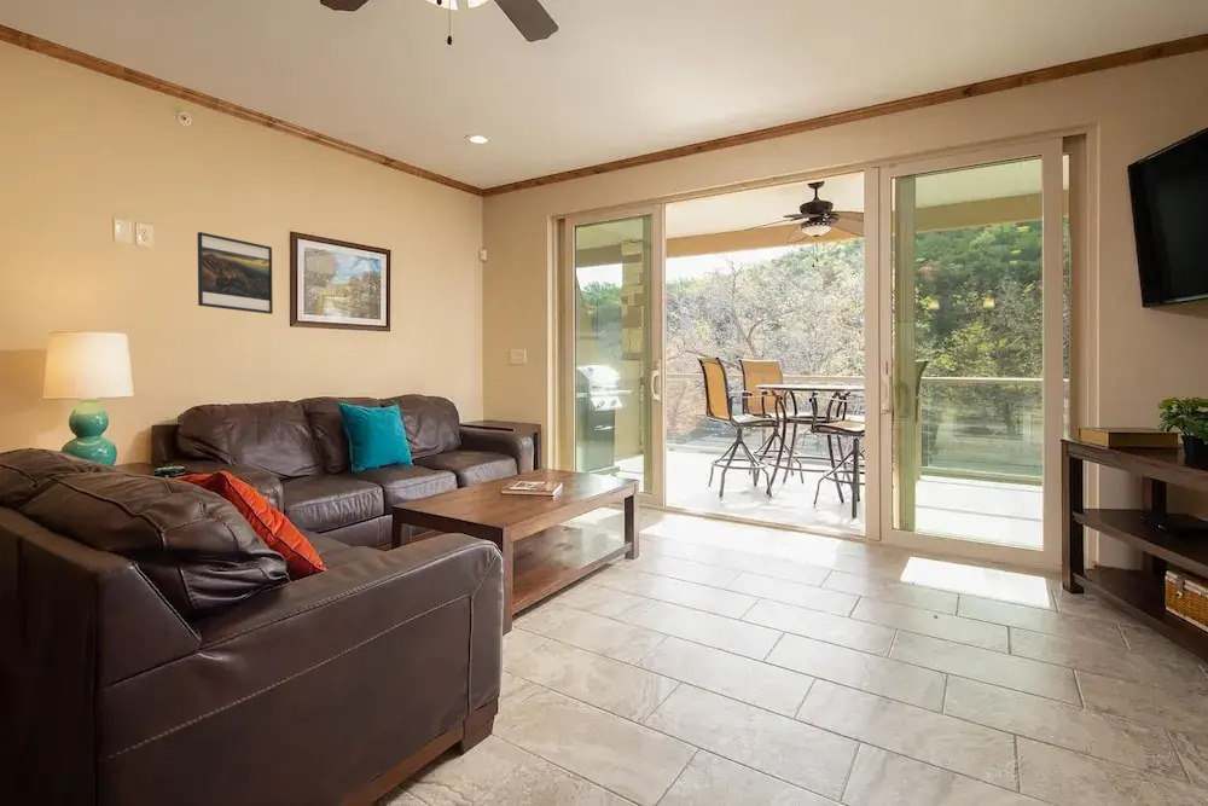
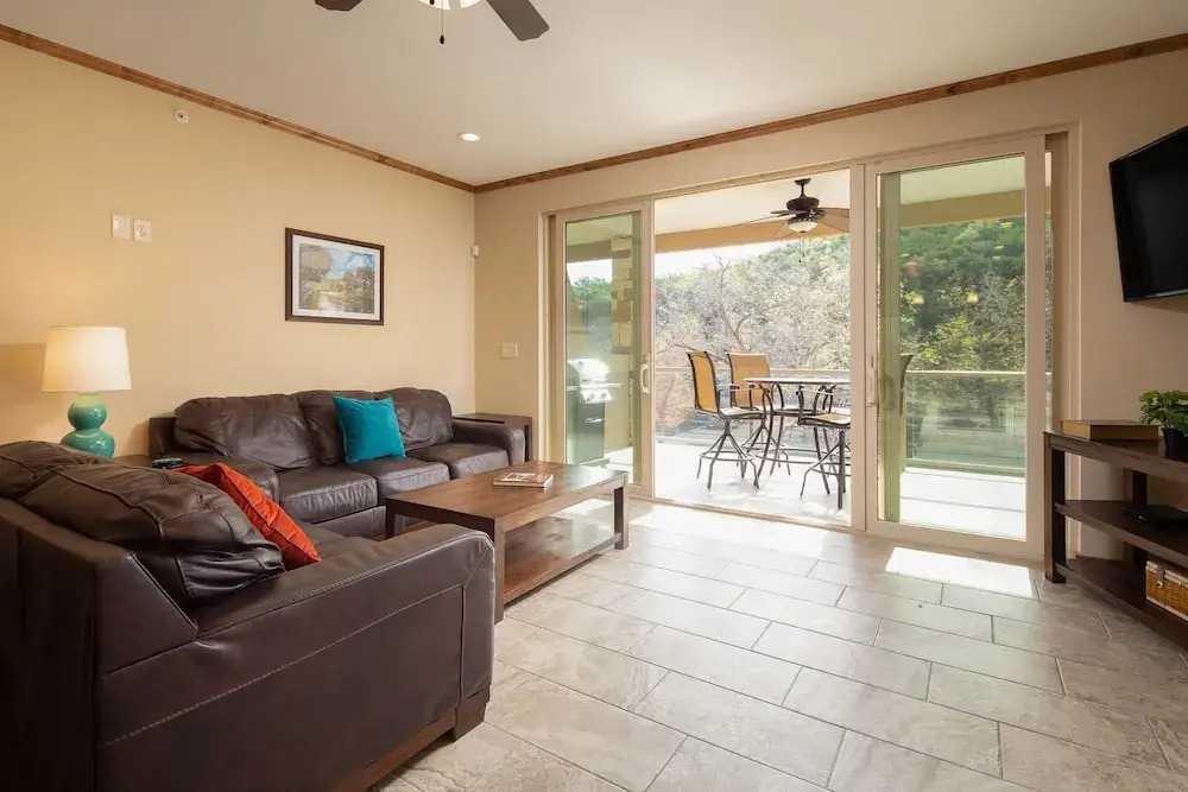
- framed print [197,231,274,315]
